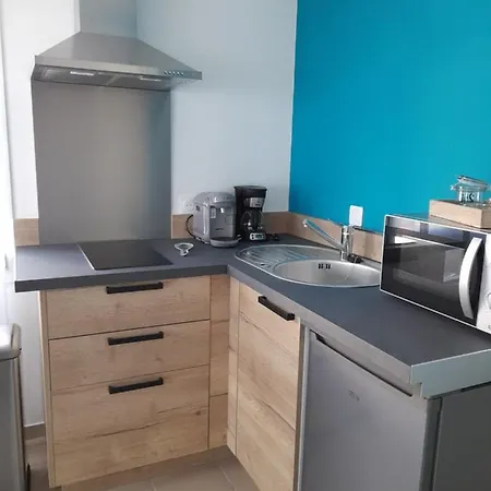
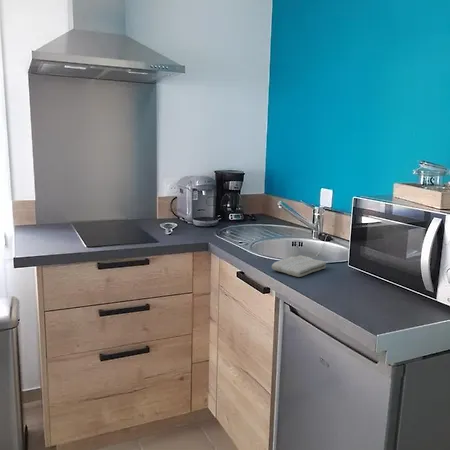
+ washcloth [271,254,327,278]
